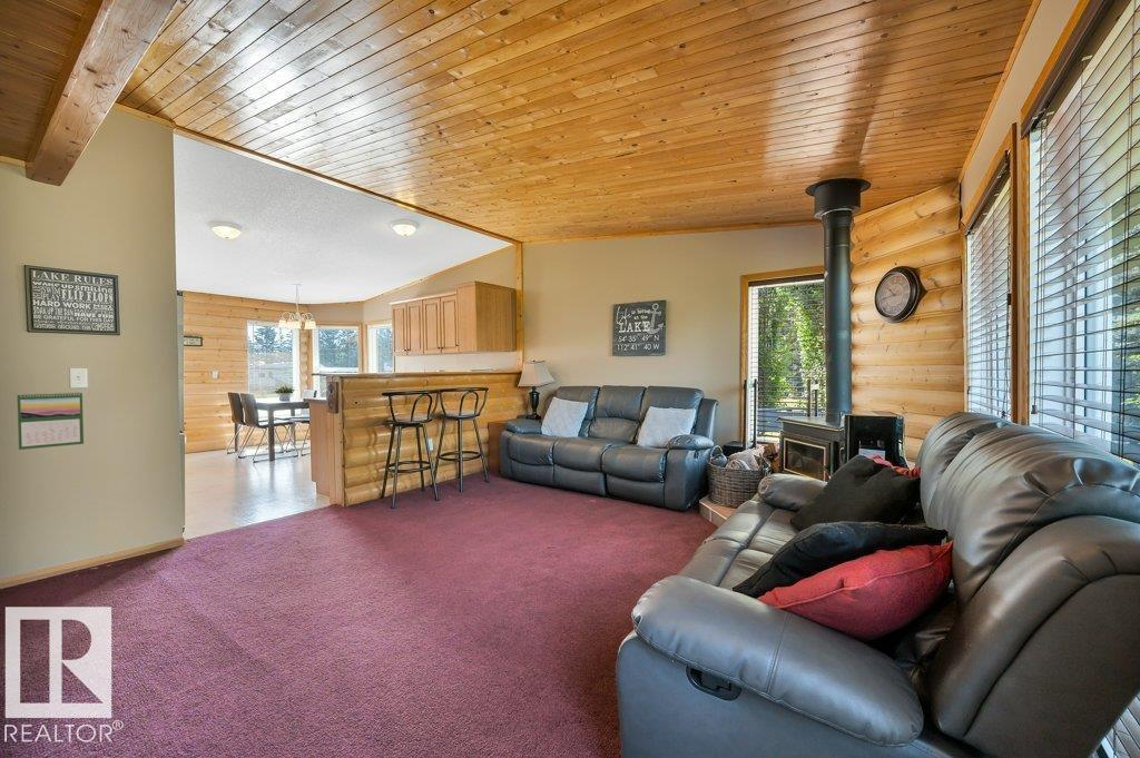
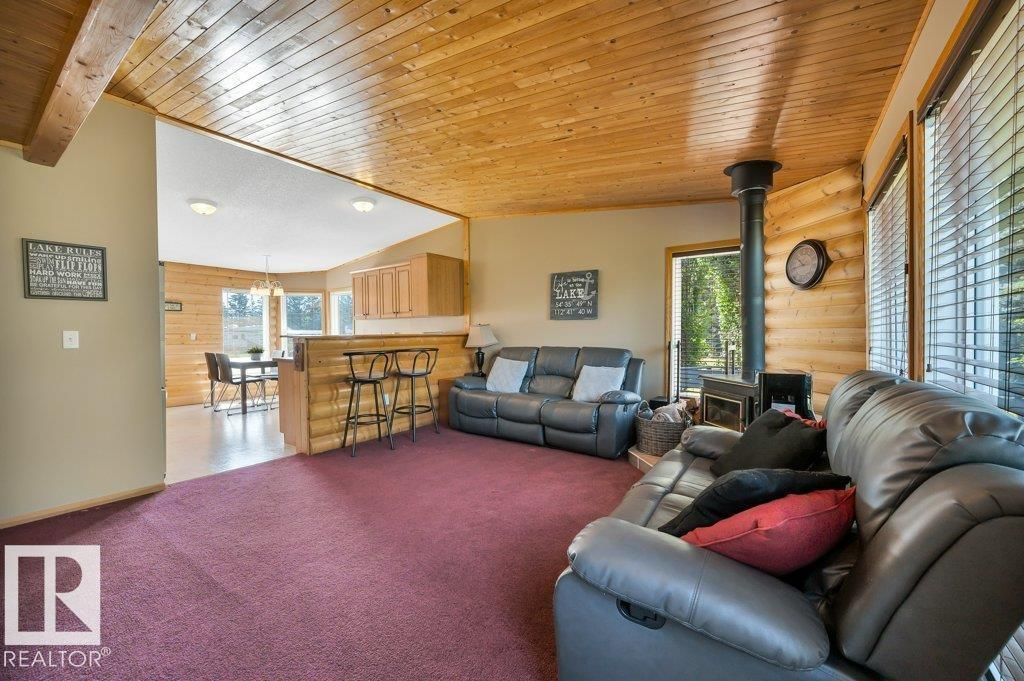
- calendar [16,391,85,451]
